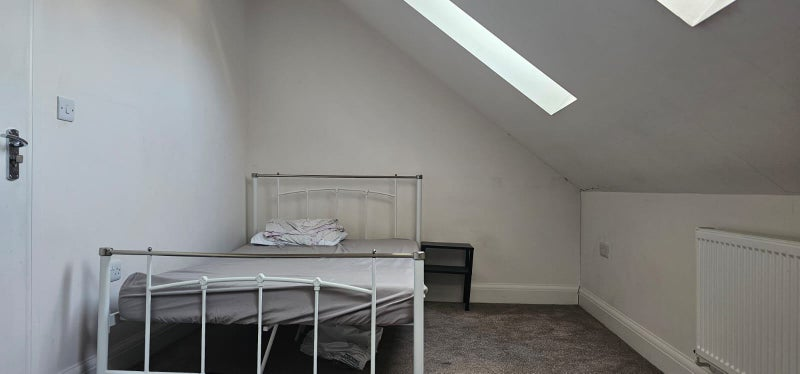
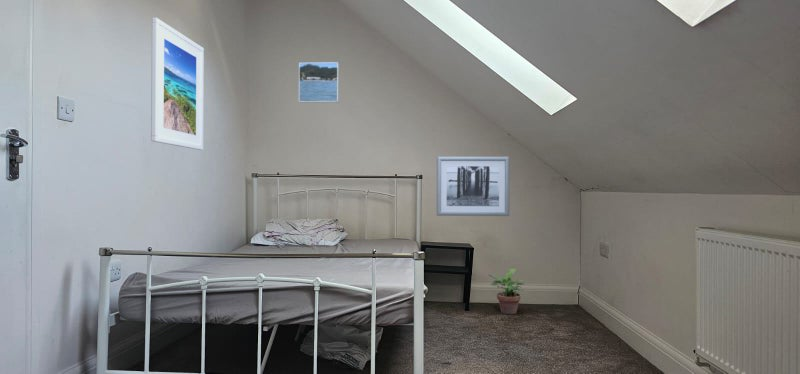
+ wall art [436,156,511,217]
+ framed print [150,17,205,151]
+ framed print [298,61,340,103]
+ potted plant [486,268,525,315]
